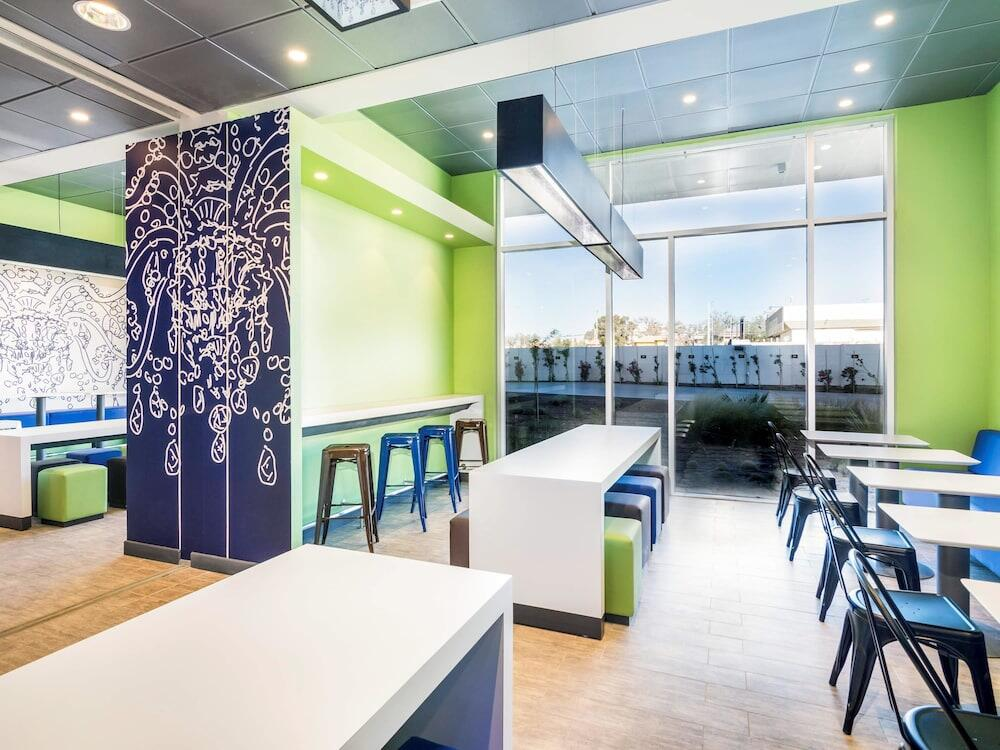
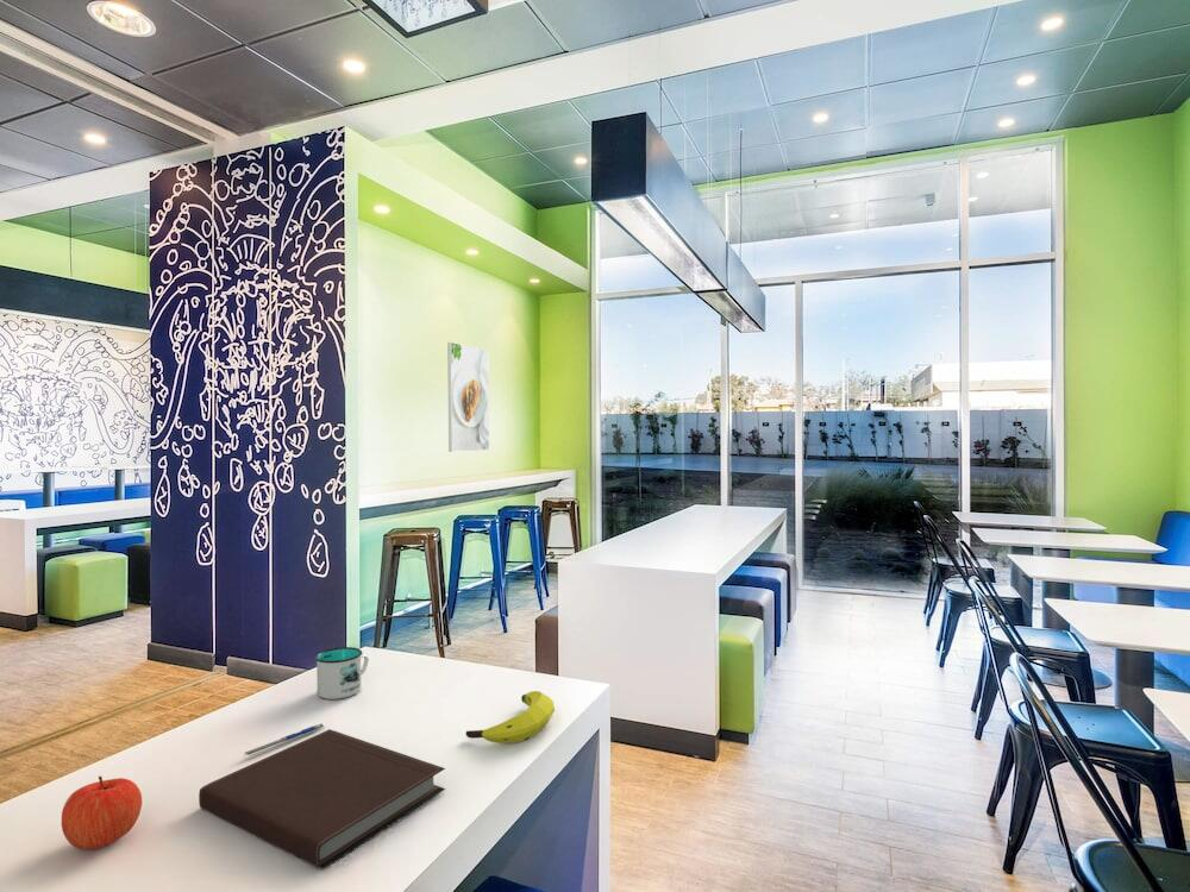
+ notebook [198,728,446,869]
+ pen [244,722,326,756]
+ banana [465,690,556,745]
+ apple [61,775,143,850]
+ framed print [446,341,490,453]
+ mug [314,646,370,701]
